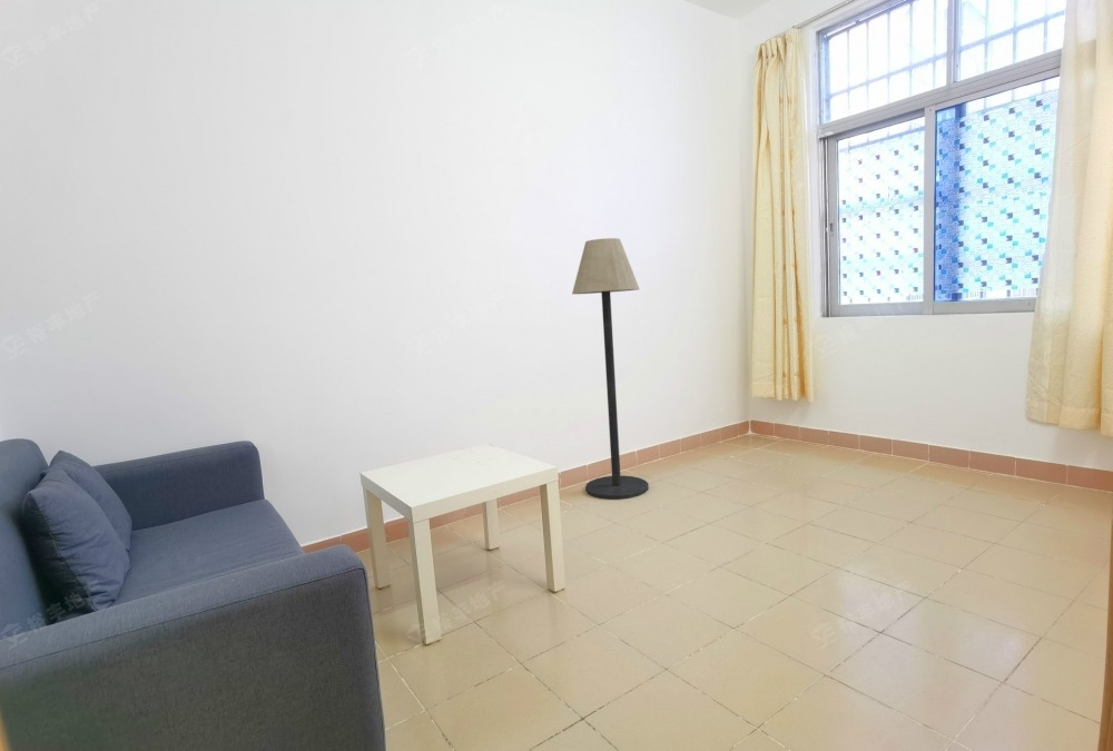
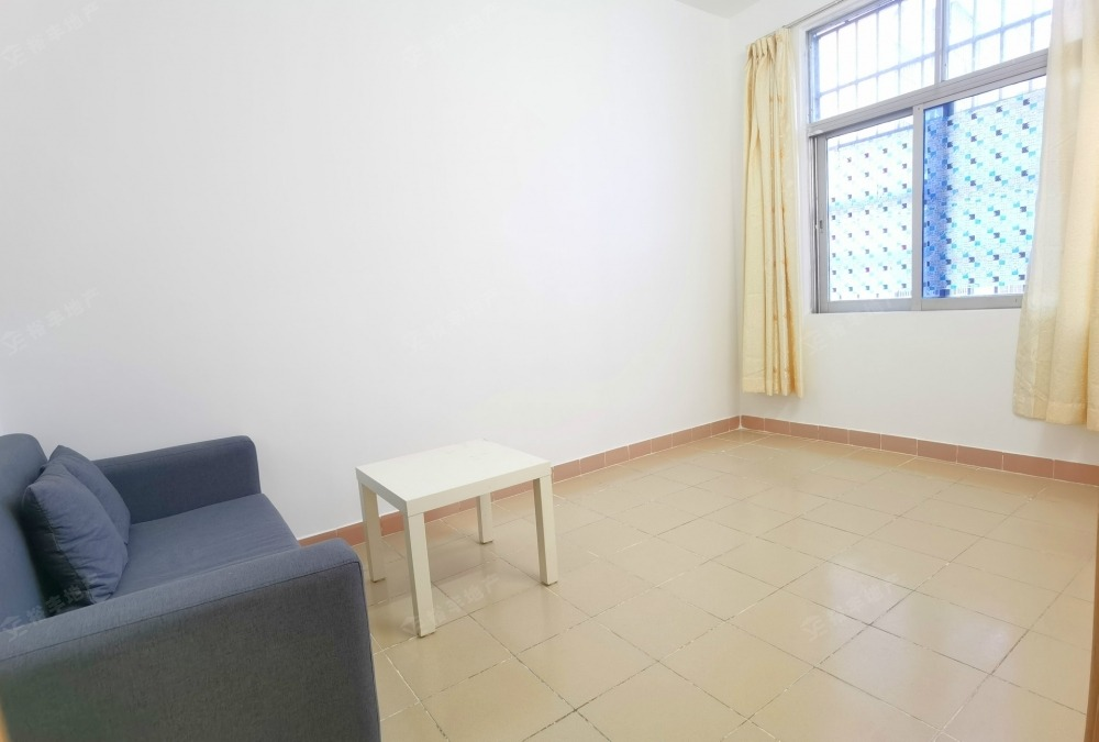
- floor lamp [571,237,649,500]
